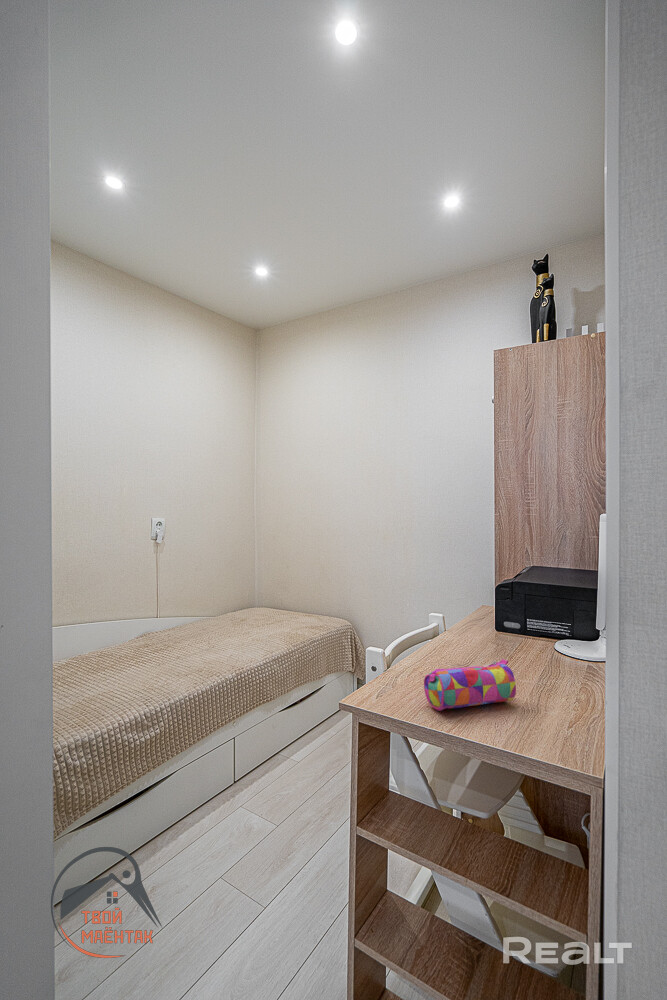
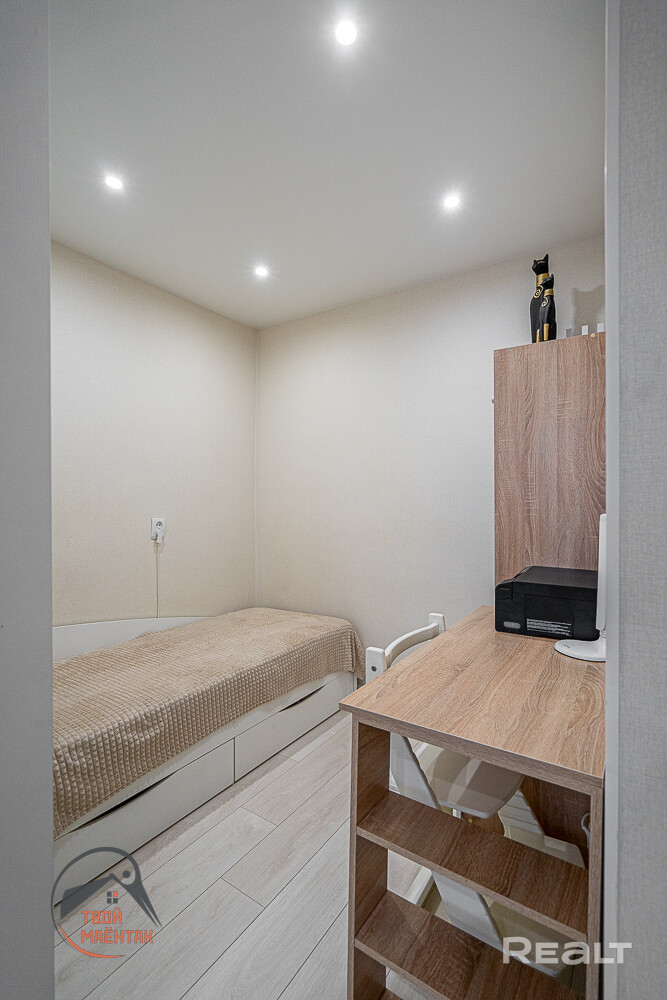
- pencil case [423,658,517,712]
